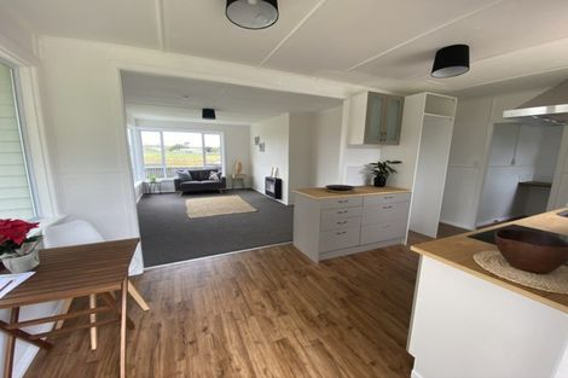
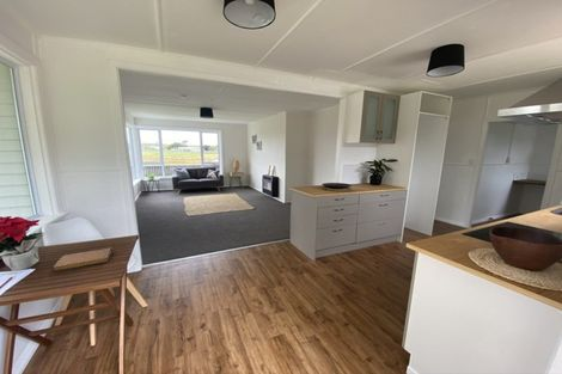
+ notebook [53,247,112,272]
